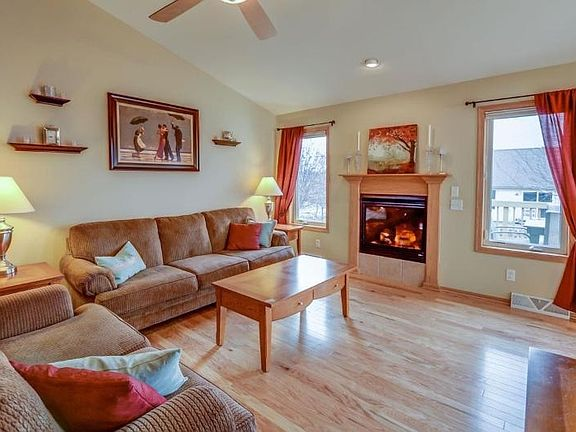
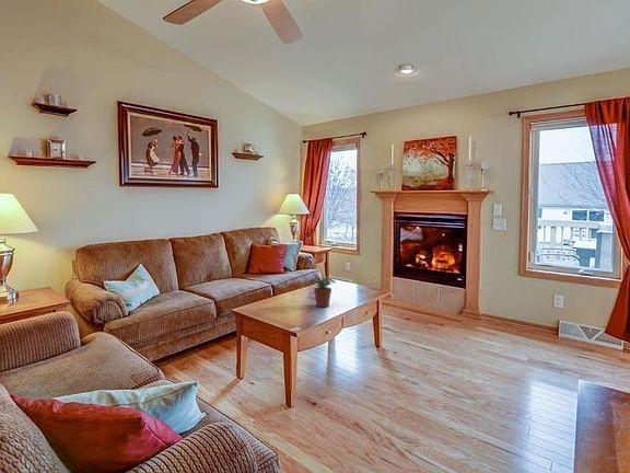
+ potted plant [308,277,336,308]
